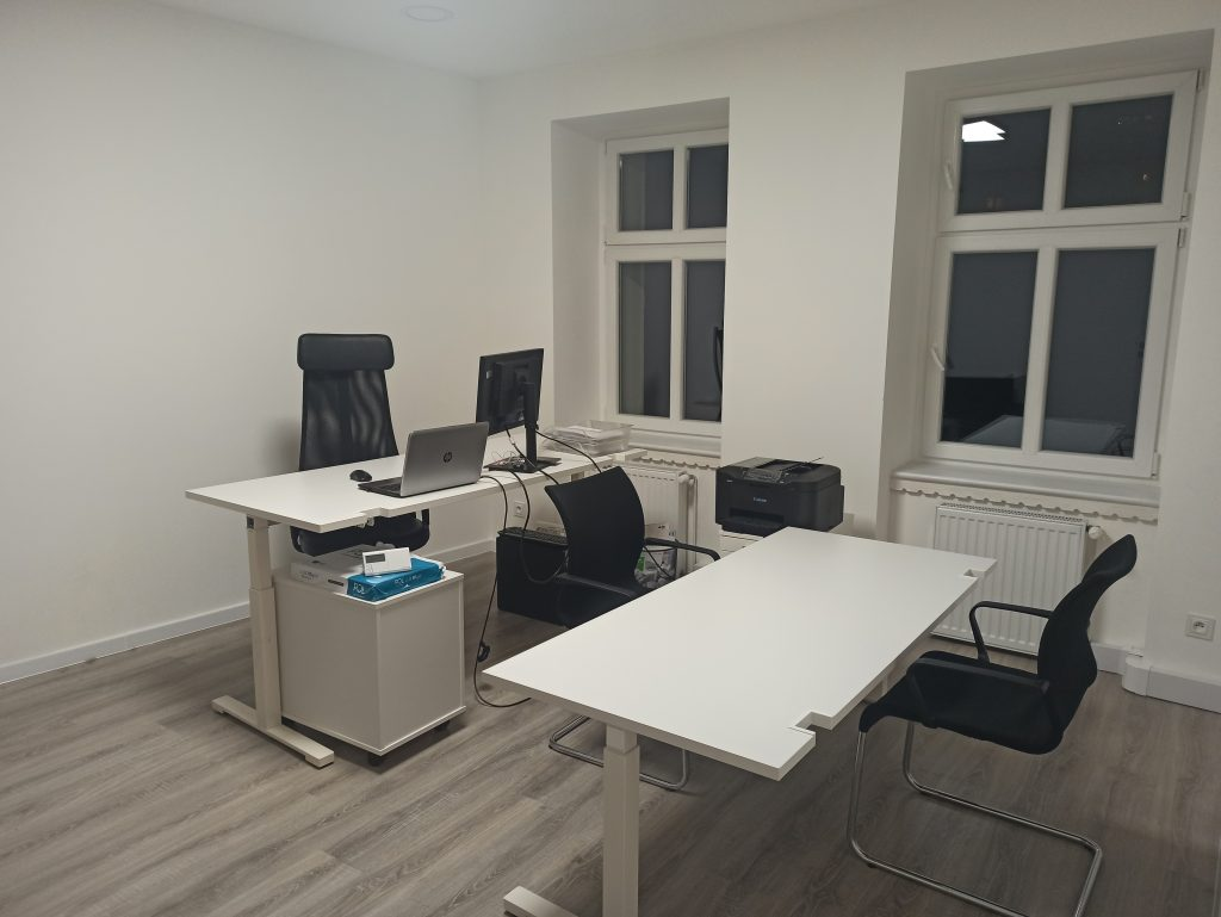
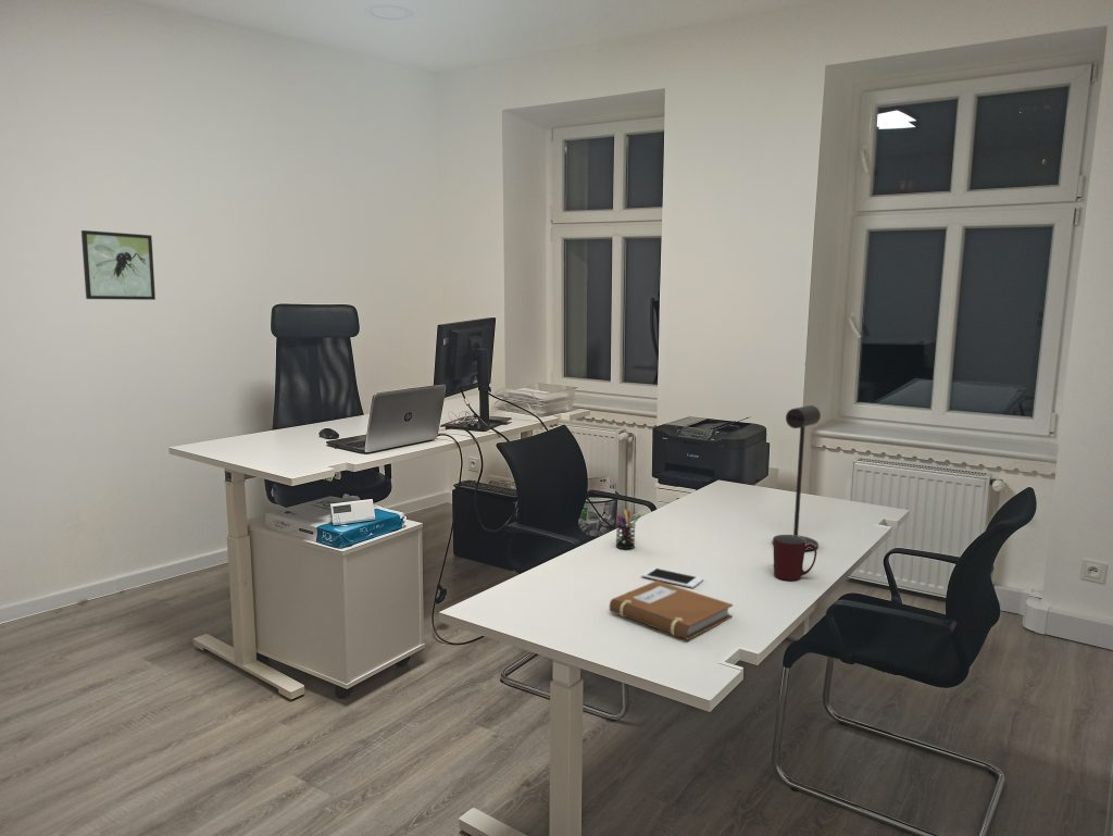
+ mug [773,534,817,582]
+ cell phone [640,566,704,589]
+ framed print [80,229,157,301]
+ pen holder [615,508,641,550]
+ desk lamp [772,404,822,552]
+ notebook [609,579,734,640]
